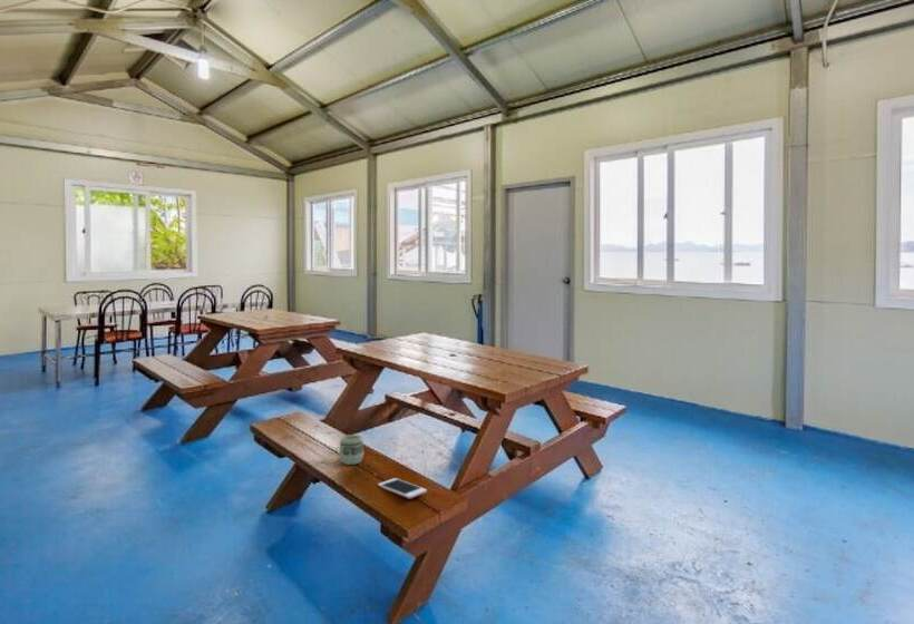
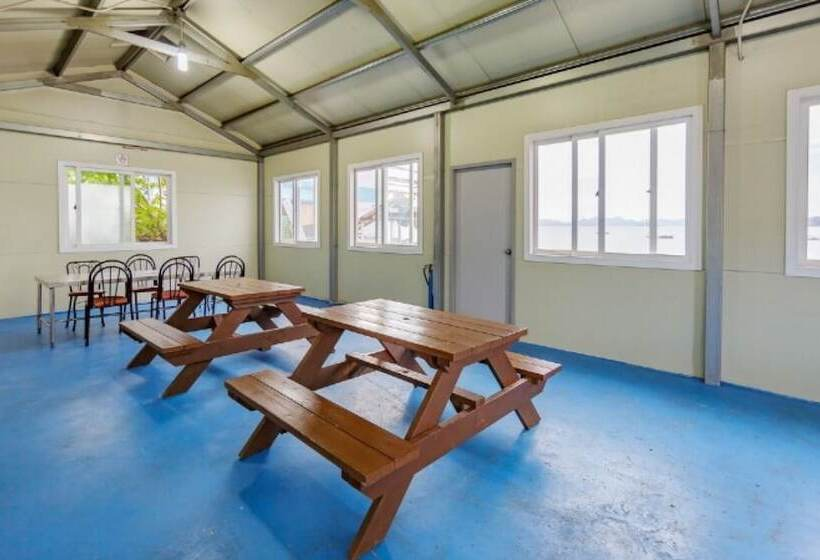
- cup [338,433,364,466]
- cell phone [377,477,428,500]
